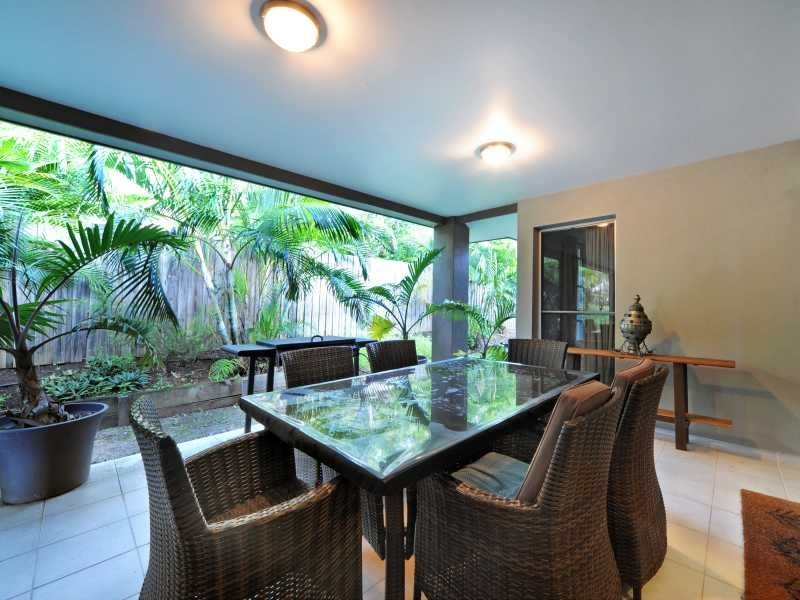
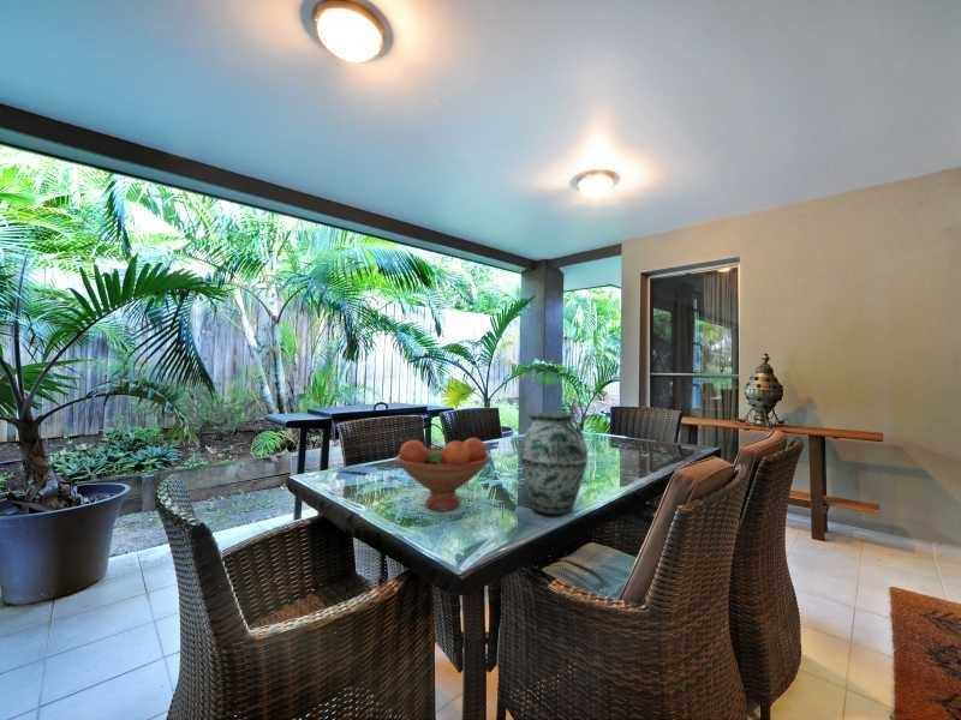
+ fruit bowl [394,437,491,512]
+ vase [519,412,589,516]
